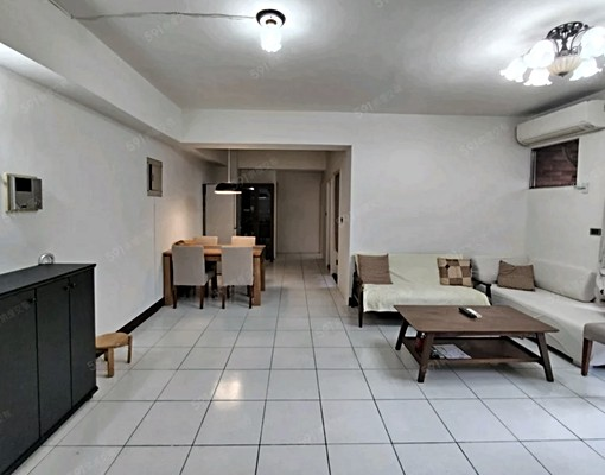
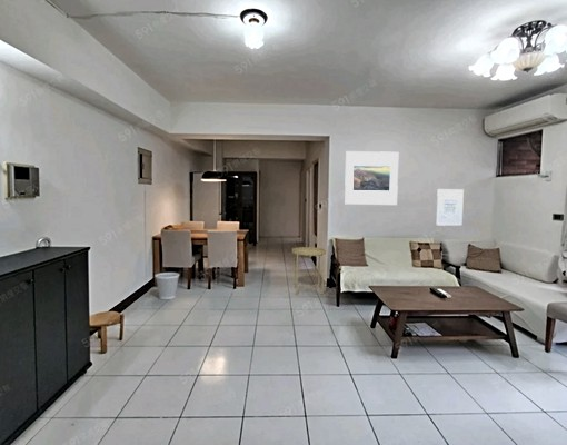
+ wall art [436,188,465,227]
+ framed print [344,150,399,206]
+ wastebasket [155,271,180,300]
+ side table [291,246,327,296]
